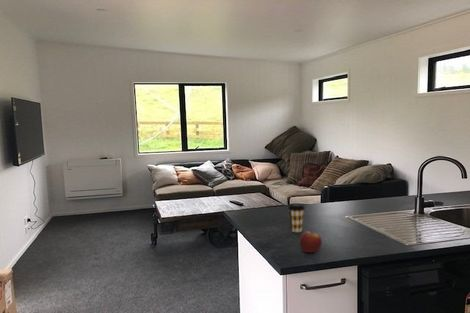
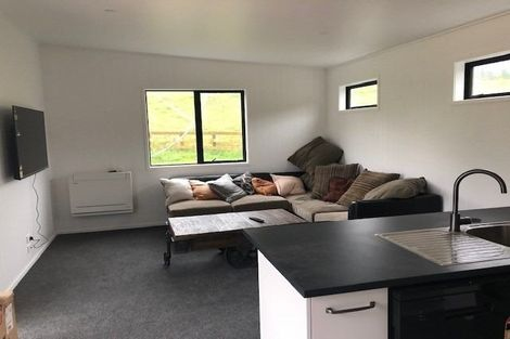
- fruit [299,230,323,253]
- coffee cup [287,202,306,233]
